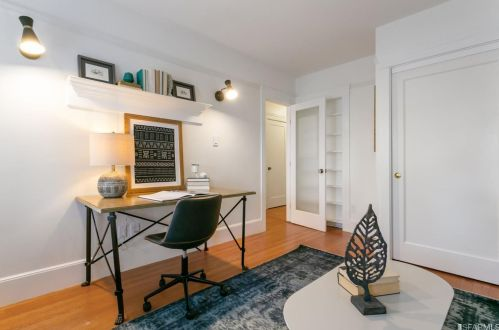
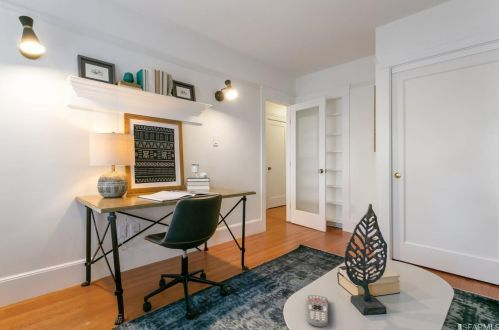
+ remote control [306,294,329,329]
